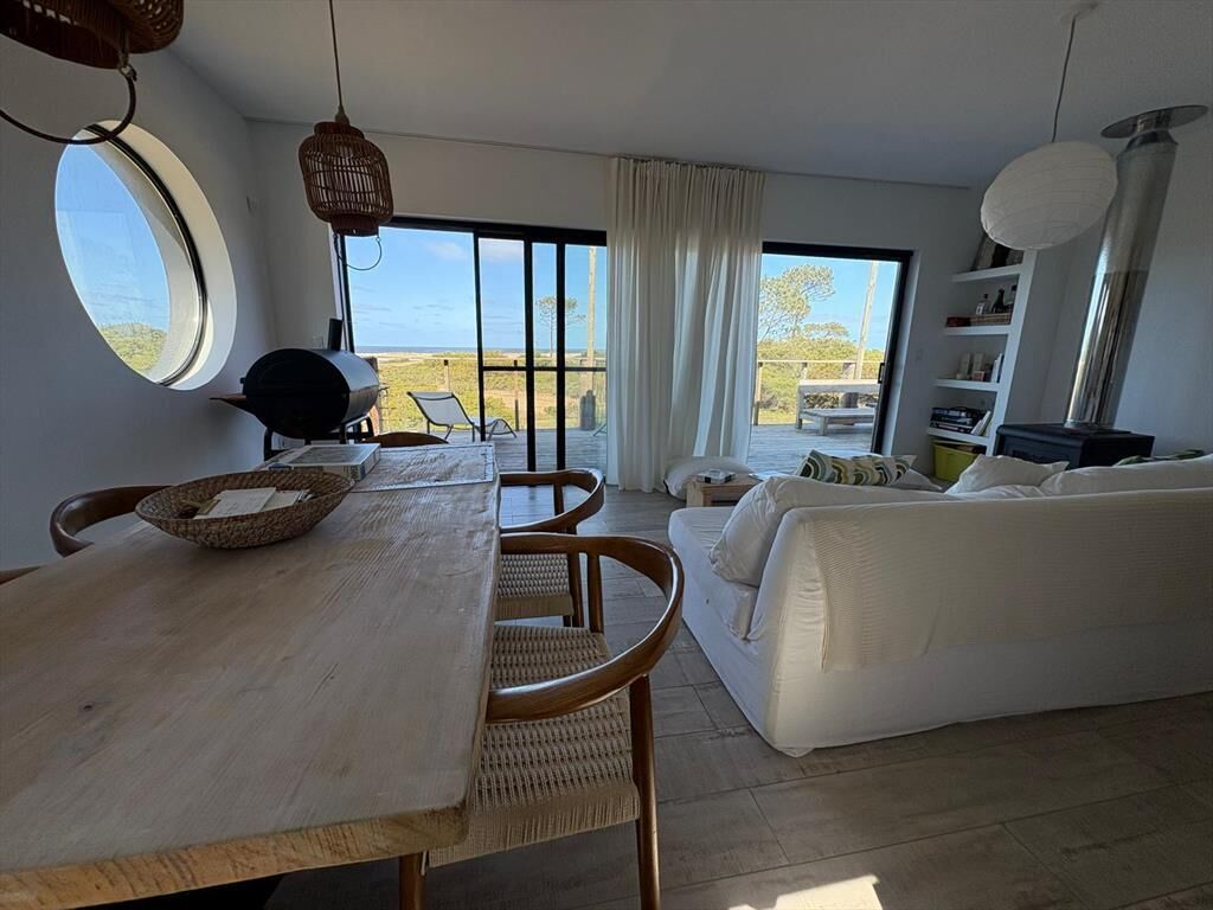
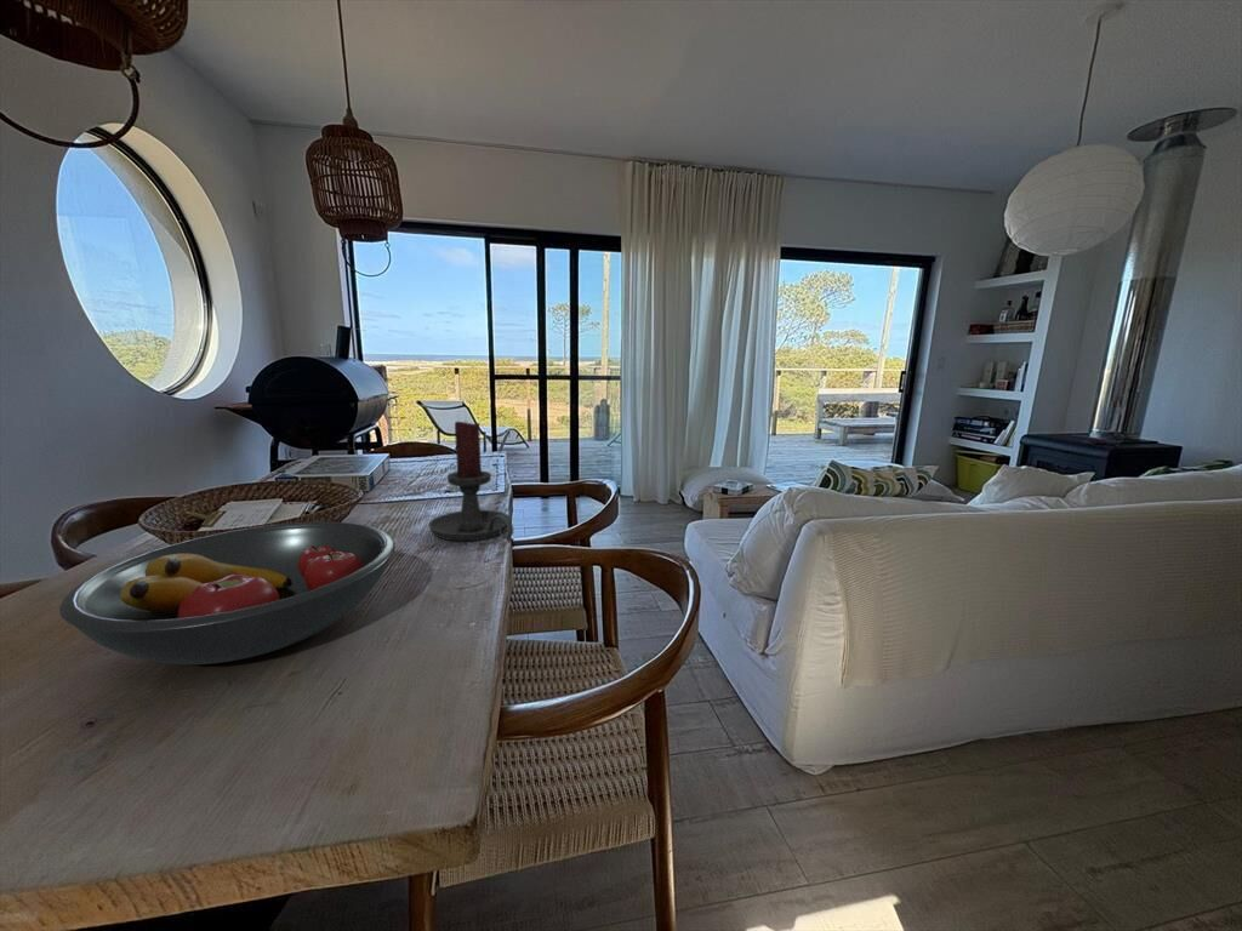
+ candle holder [427,421,514,542]
+ fruit bowl [58,520,397,666]
